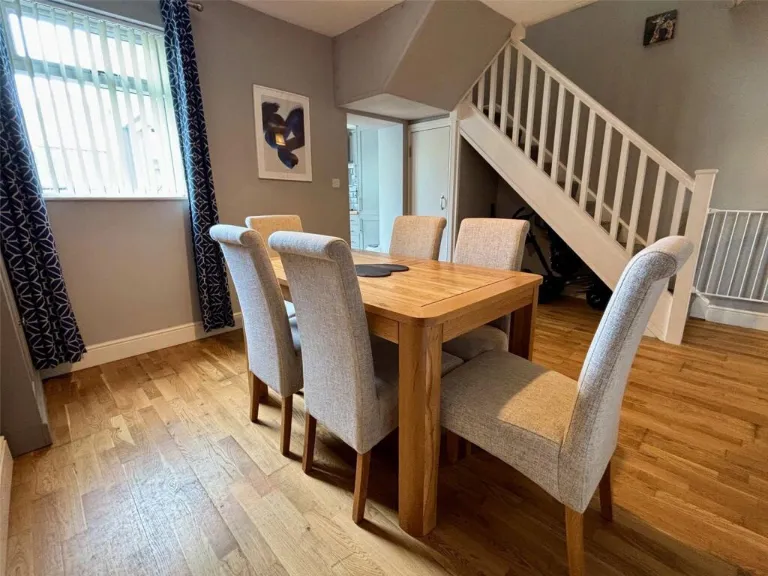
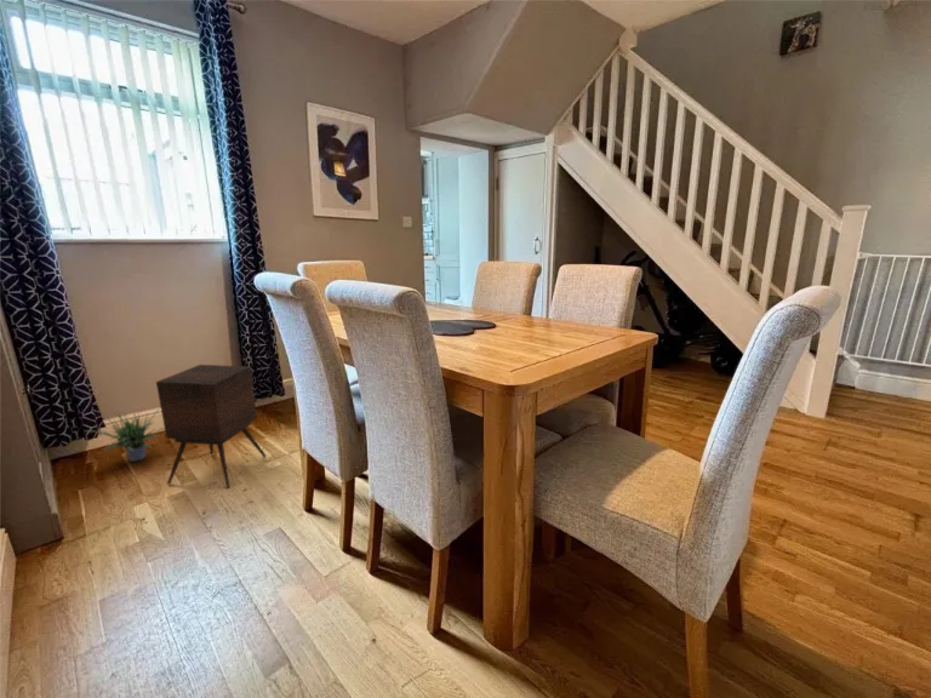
+ side table [155,364,267,490]
+ potted plant [82,406,165,463]
